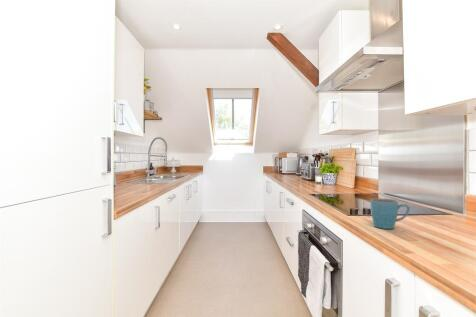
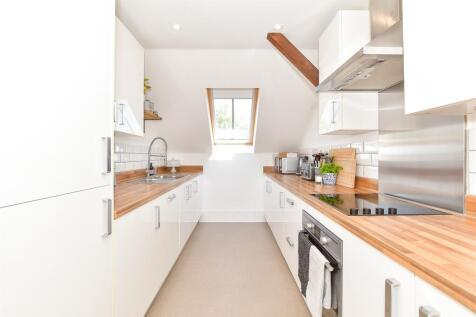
- mug [369,198,411,230]
